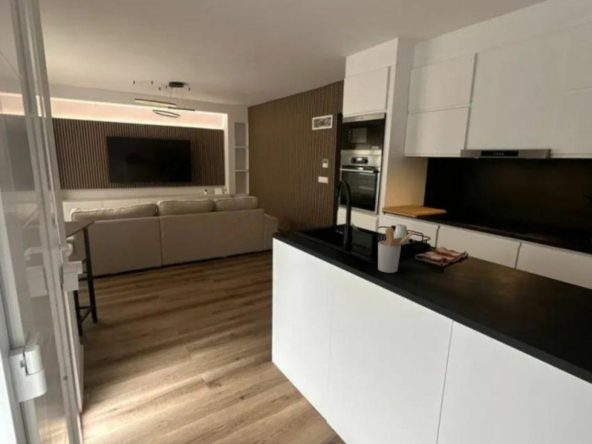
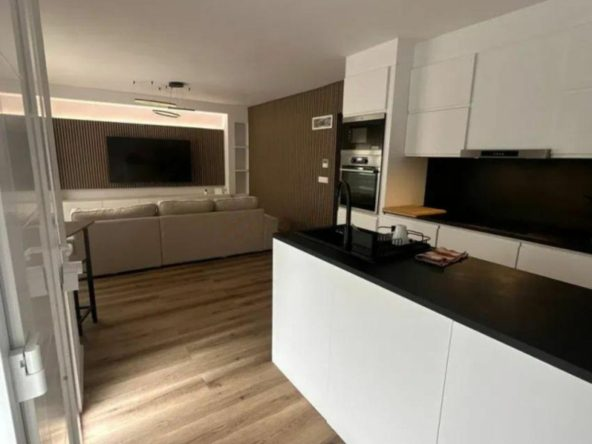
- utensil holder [377,227,414,274]
